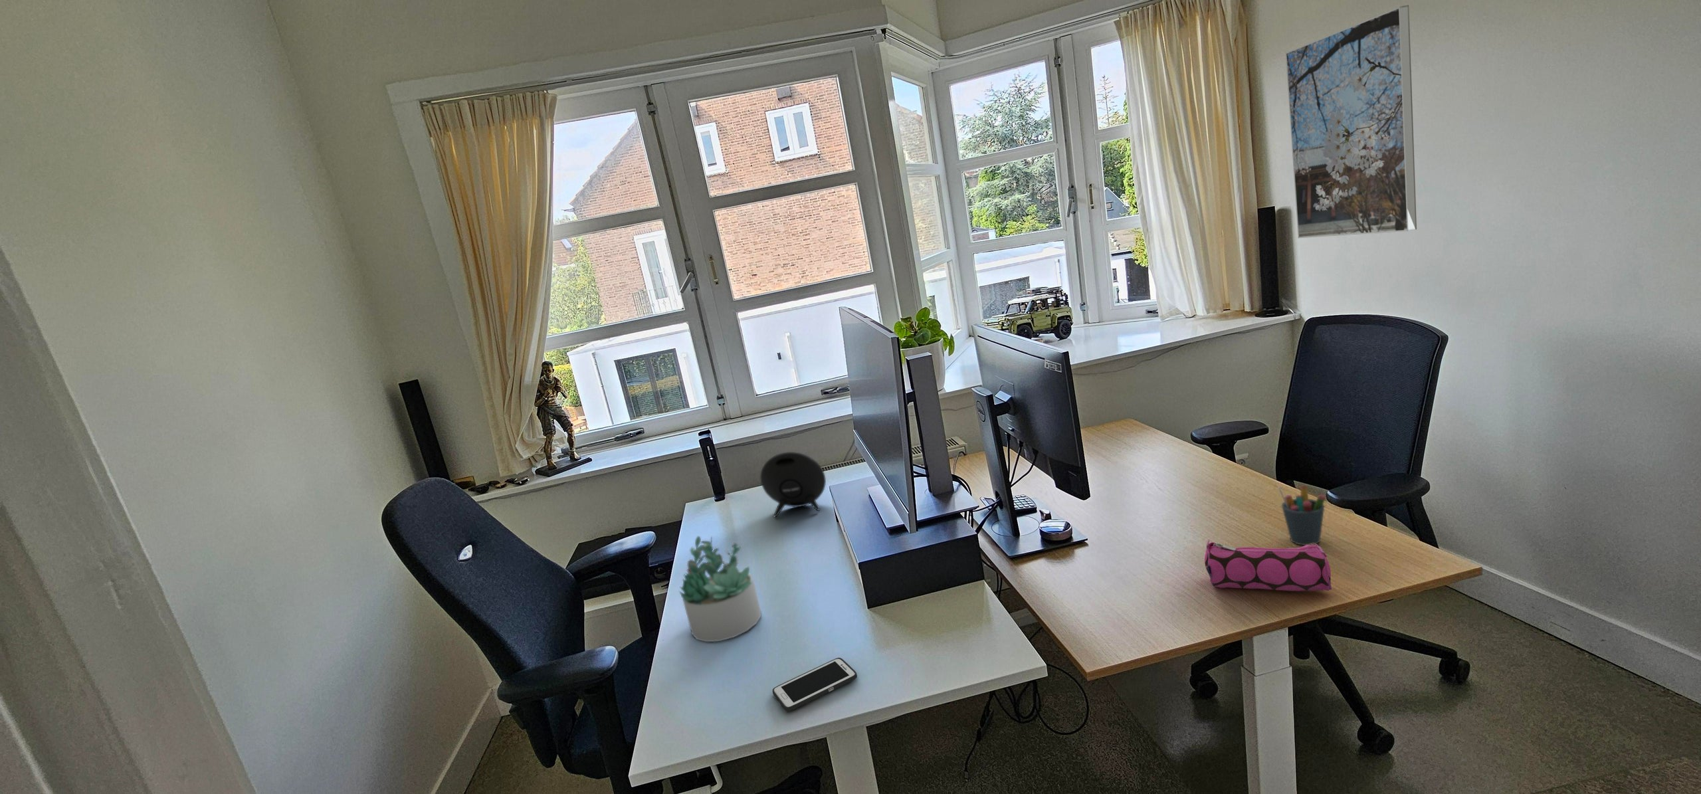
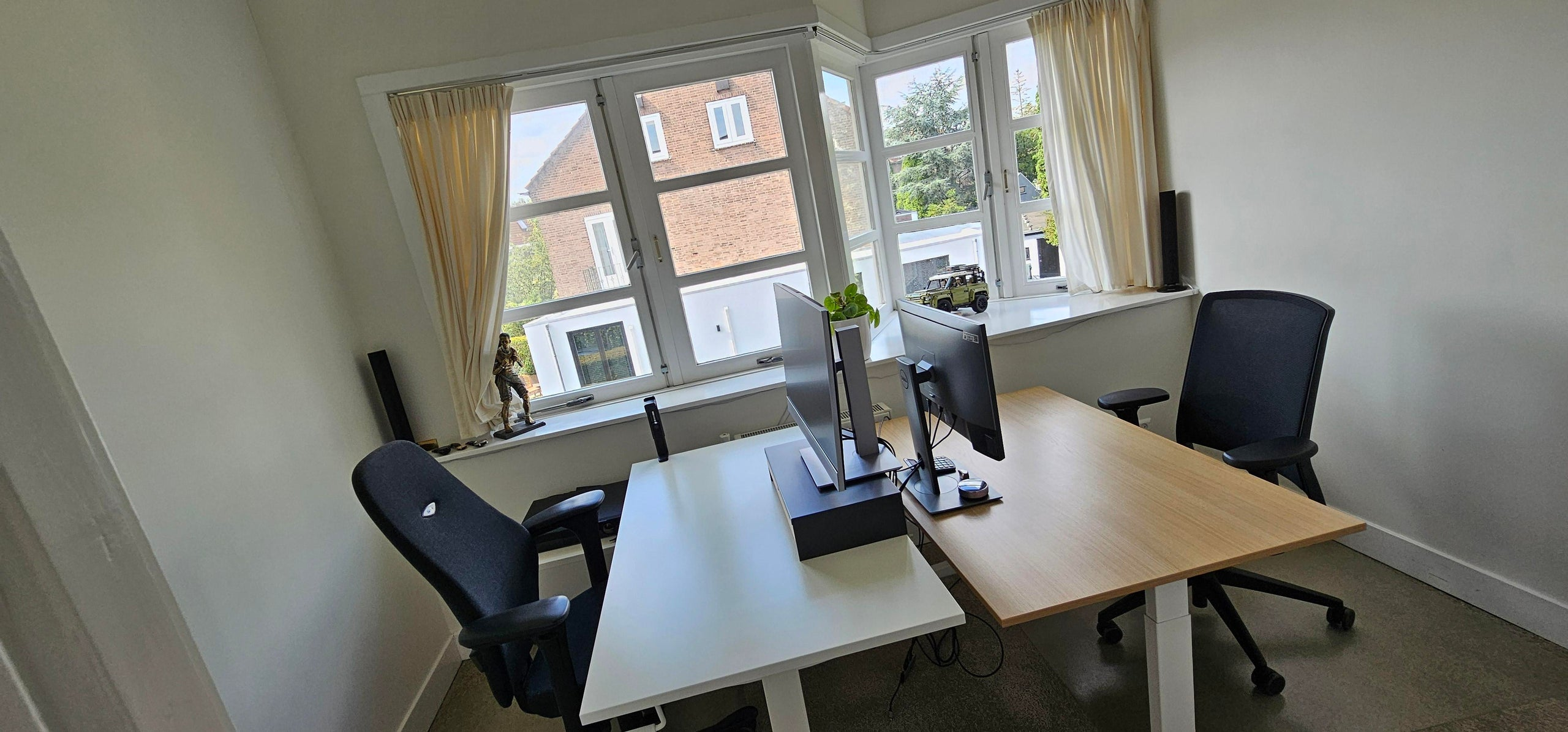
- cell phone [772,657,858,713]
- speaker [759,451,827,517]
- pencil case [1204,539,1332,591]
- succulent plant [678,536,763,642]
- pen holder [1278,485,1327,546]
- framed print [1286,4,1417,239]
